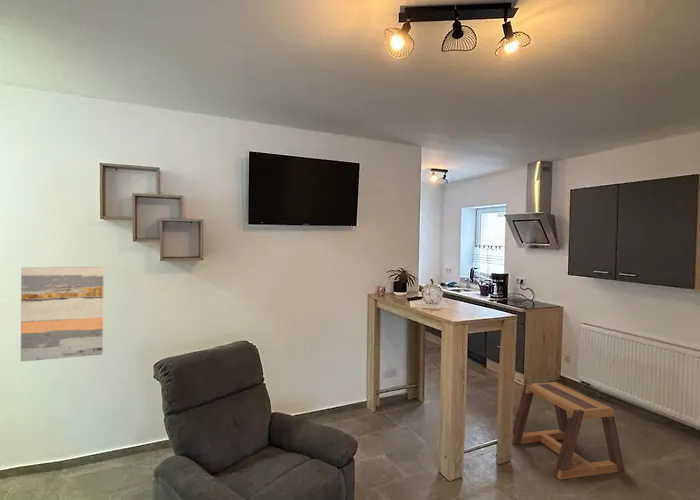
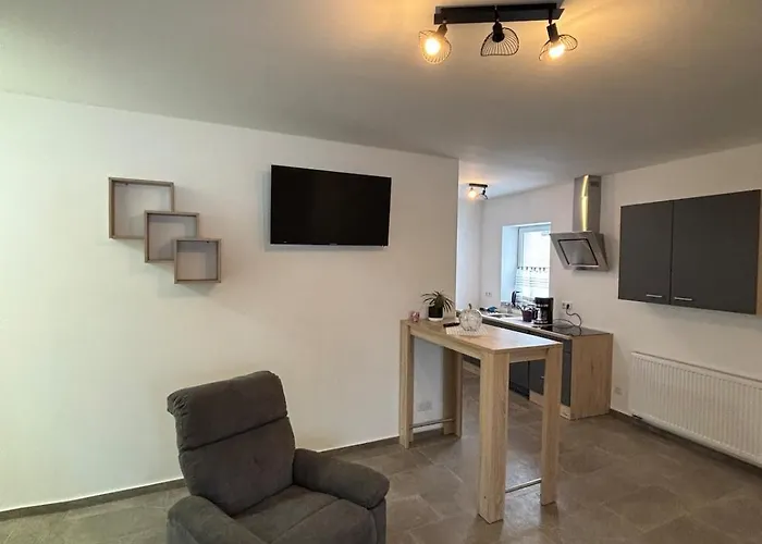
- wall art [20,266,105,363]
- stool [511,381,625,481]
